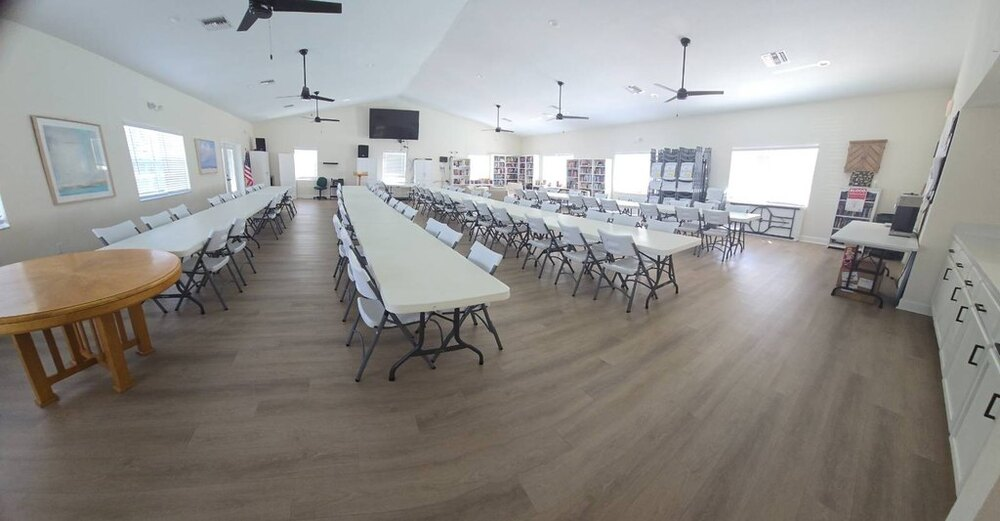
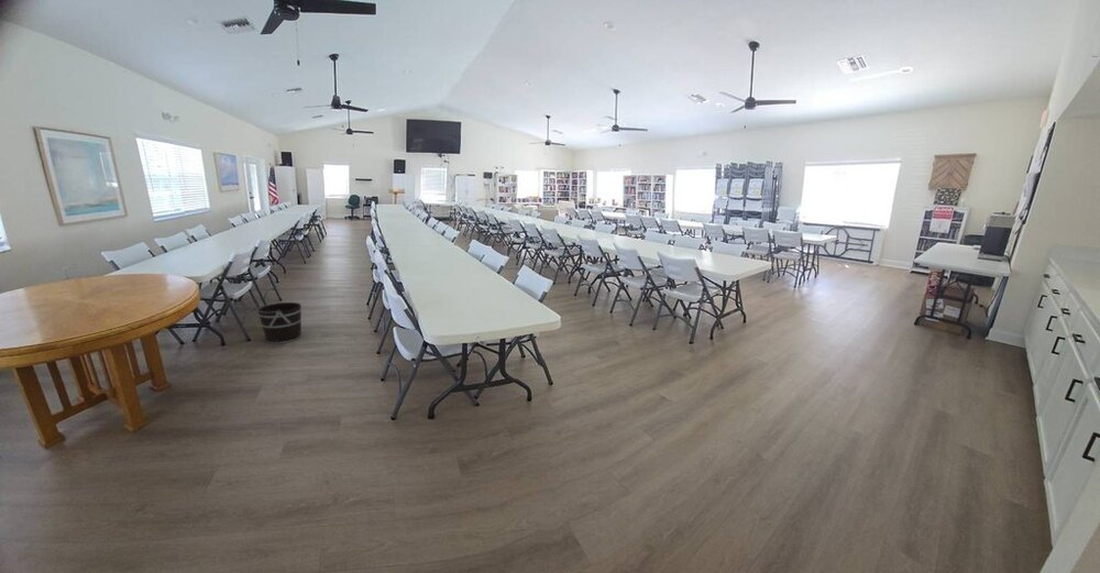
+ bucket [255,300,302,344]
